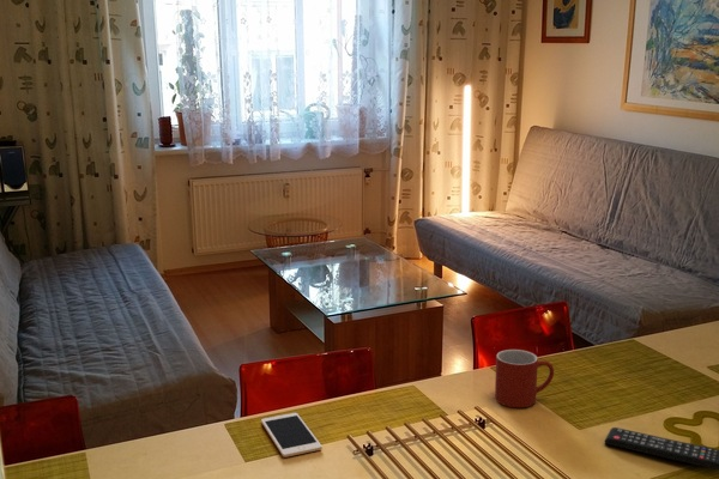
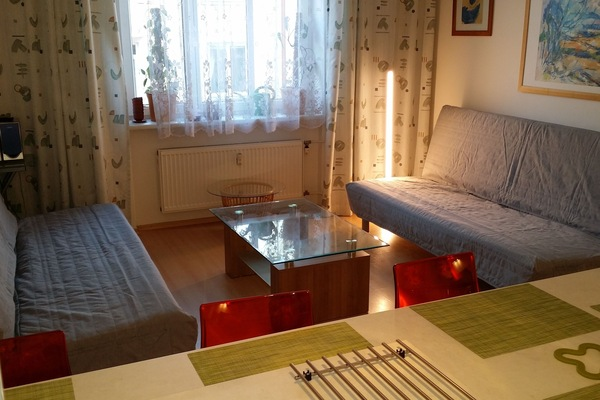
- remote control [604,426,719,472]
- mug [494,348,555,408]
- cell phone [260,412,324,459]
